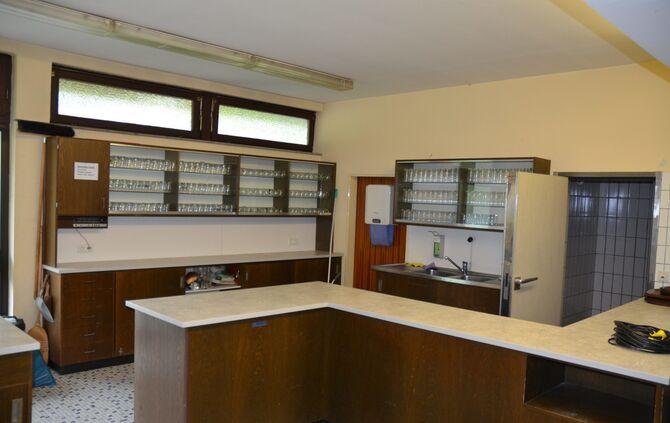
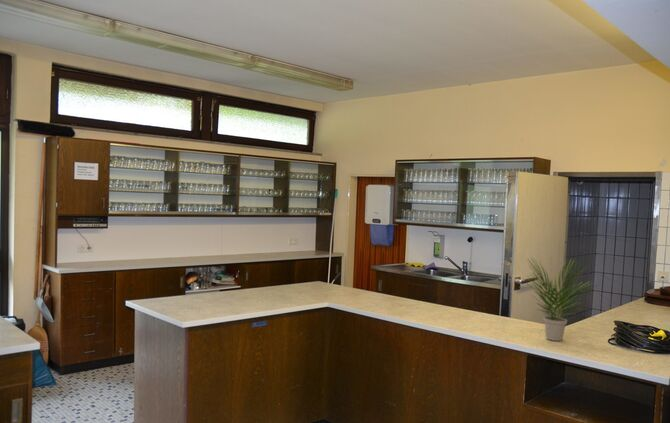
+ potted plant [519,257,598,342]
